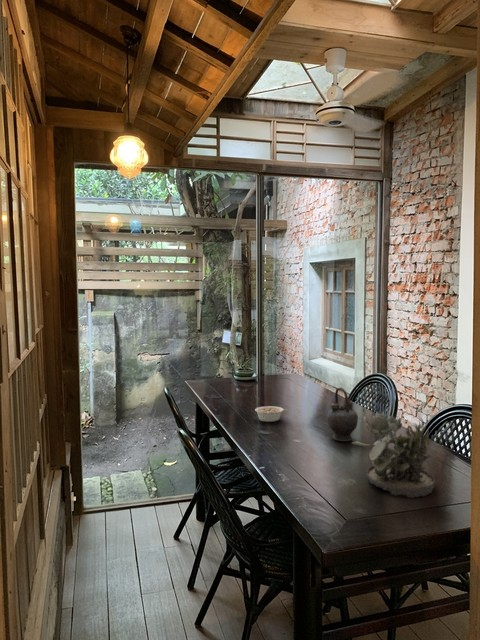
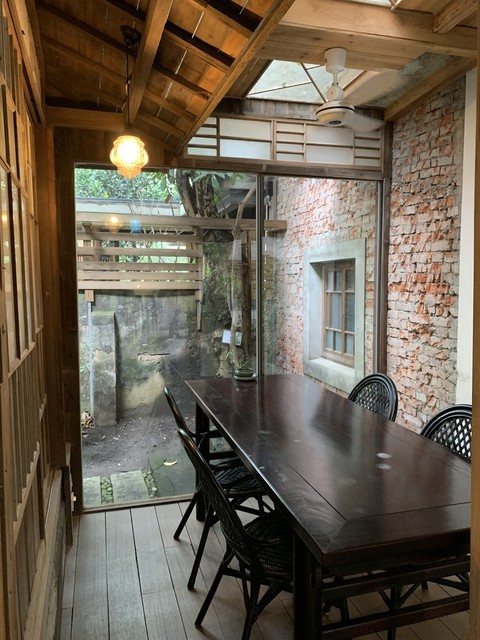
- legume [254,405,287,423]
- teapot [326,387,359,442]
- succulent plant [351,411,436,499]
